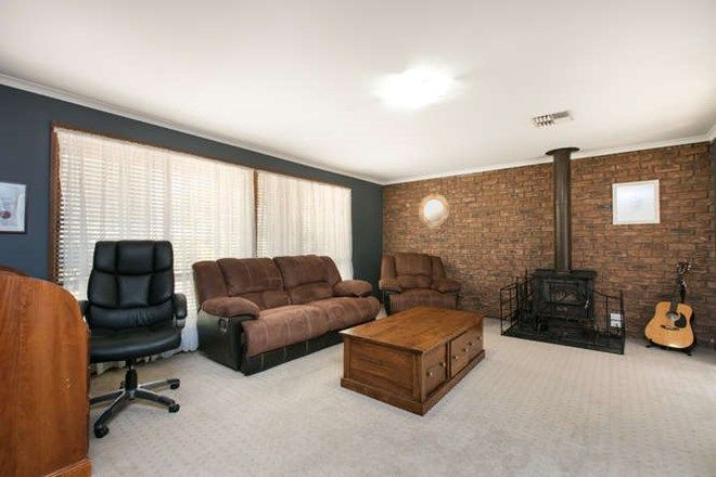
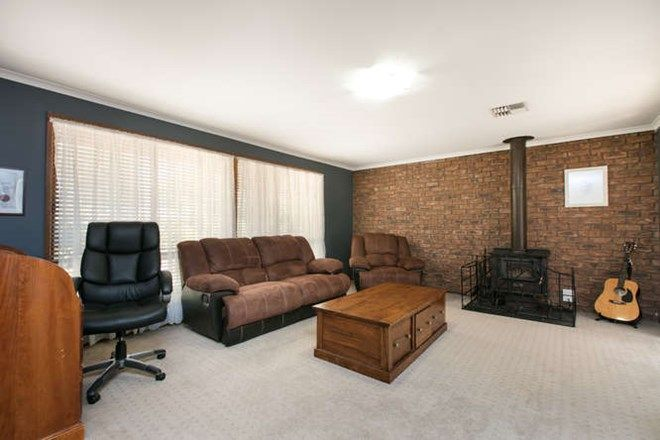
- home mirror [418,193,451,229]
